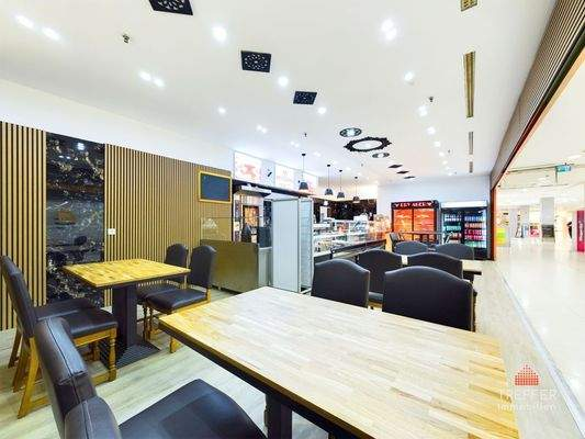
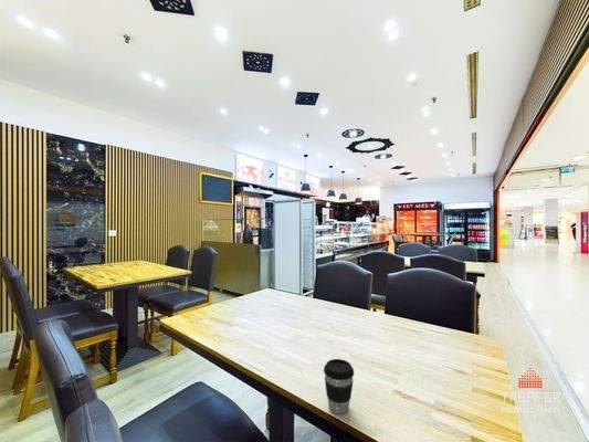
+ coffee cup [323,358,355,415]
